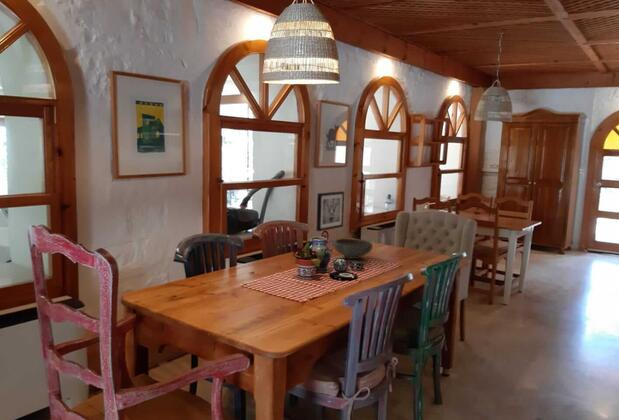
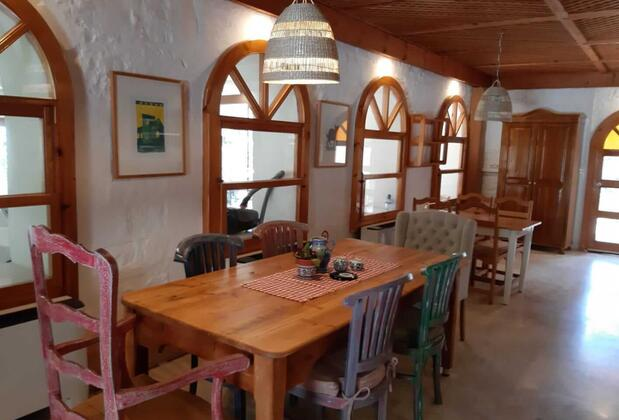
- bowl [333,237,374,260]
- wall art [315,190,345,232]
